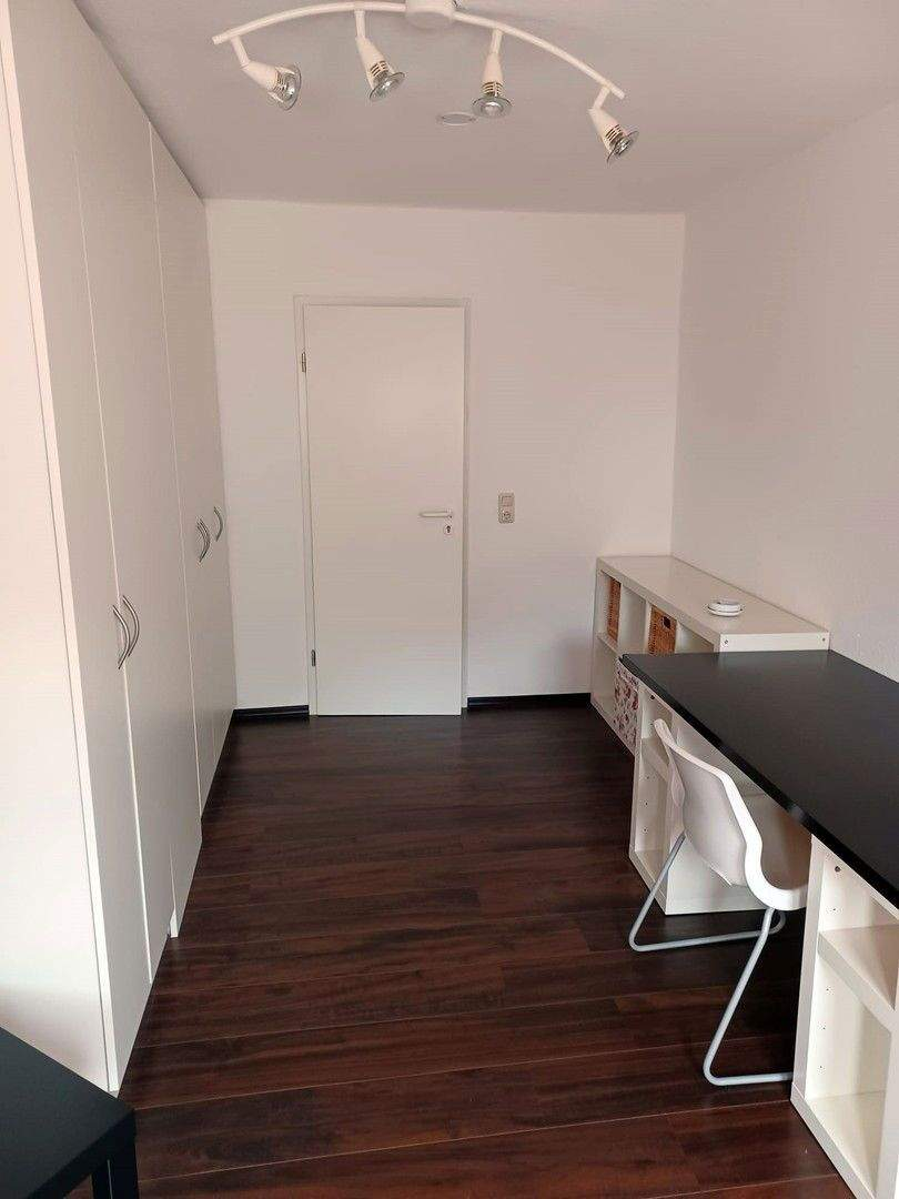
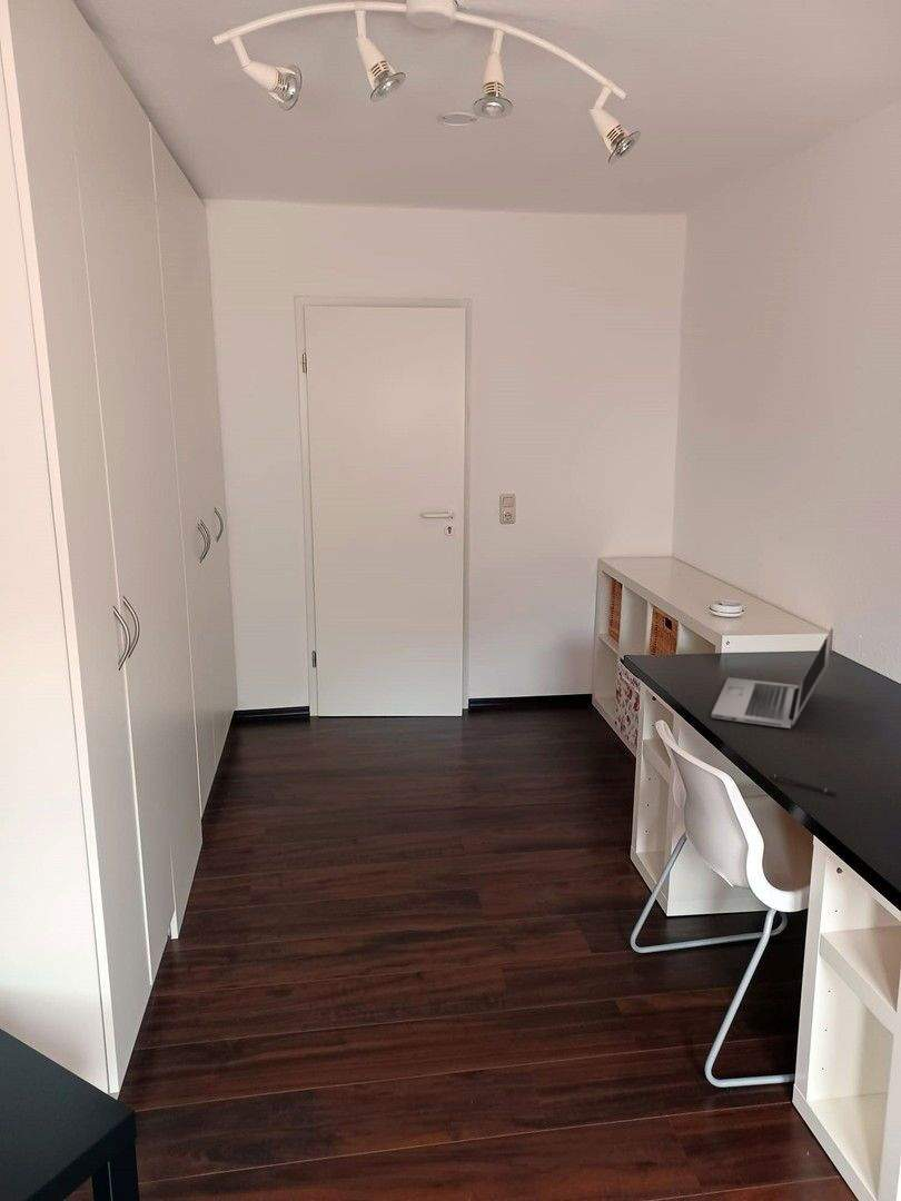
+ laptop [710,627,834,729]
+ pen [771,773,840,796]
